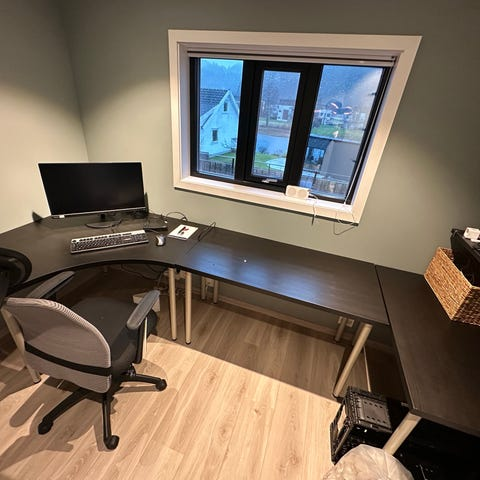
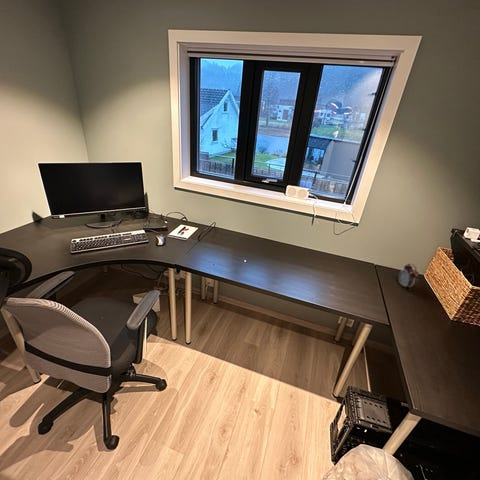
+ alarm clock [398,262,420,290]
